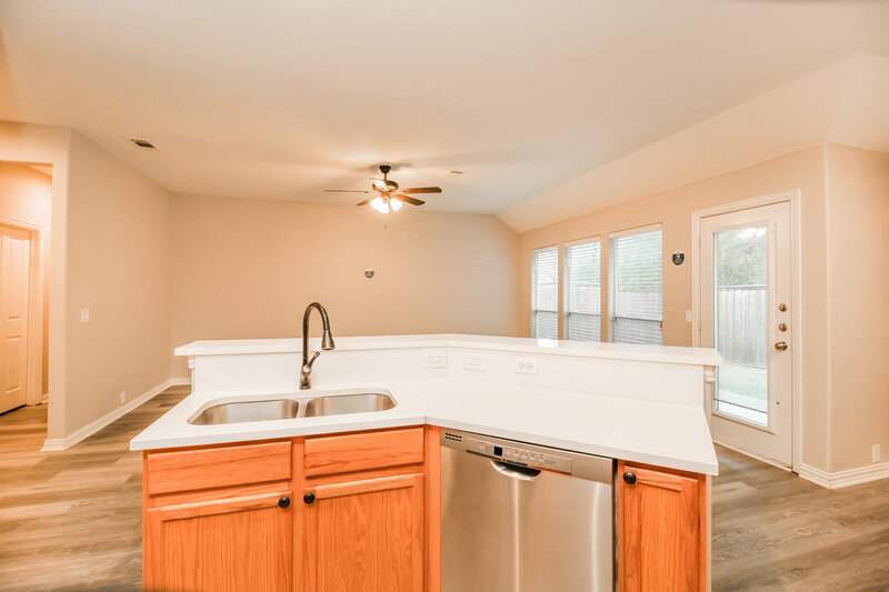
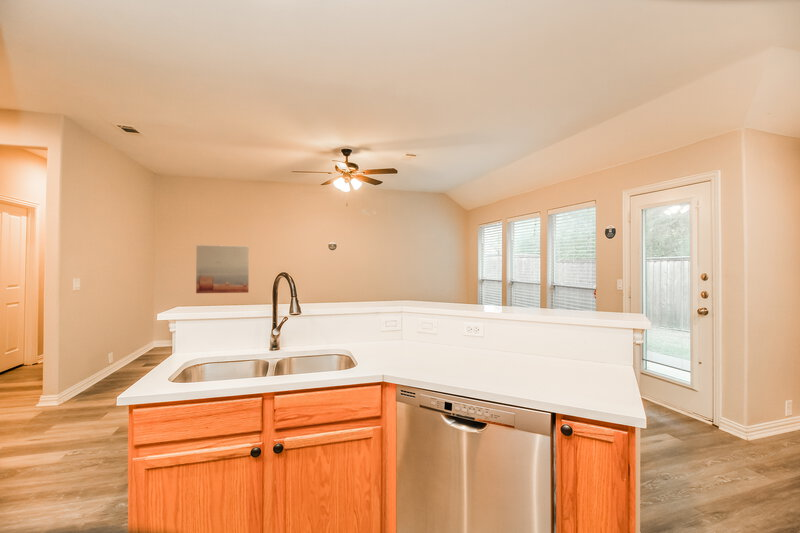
+ wall art [195,244,250,294]
